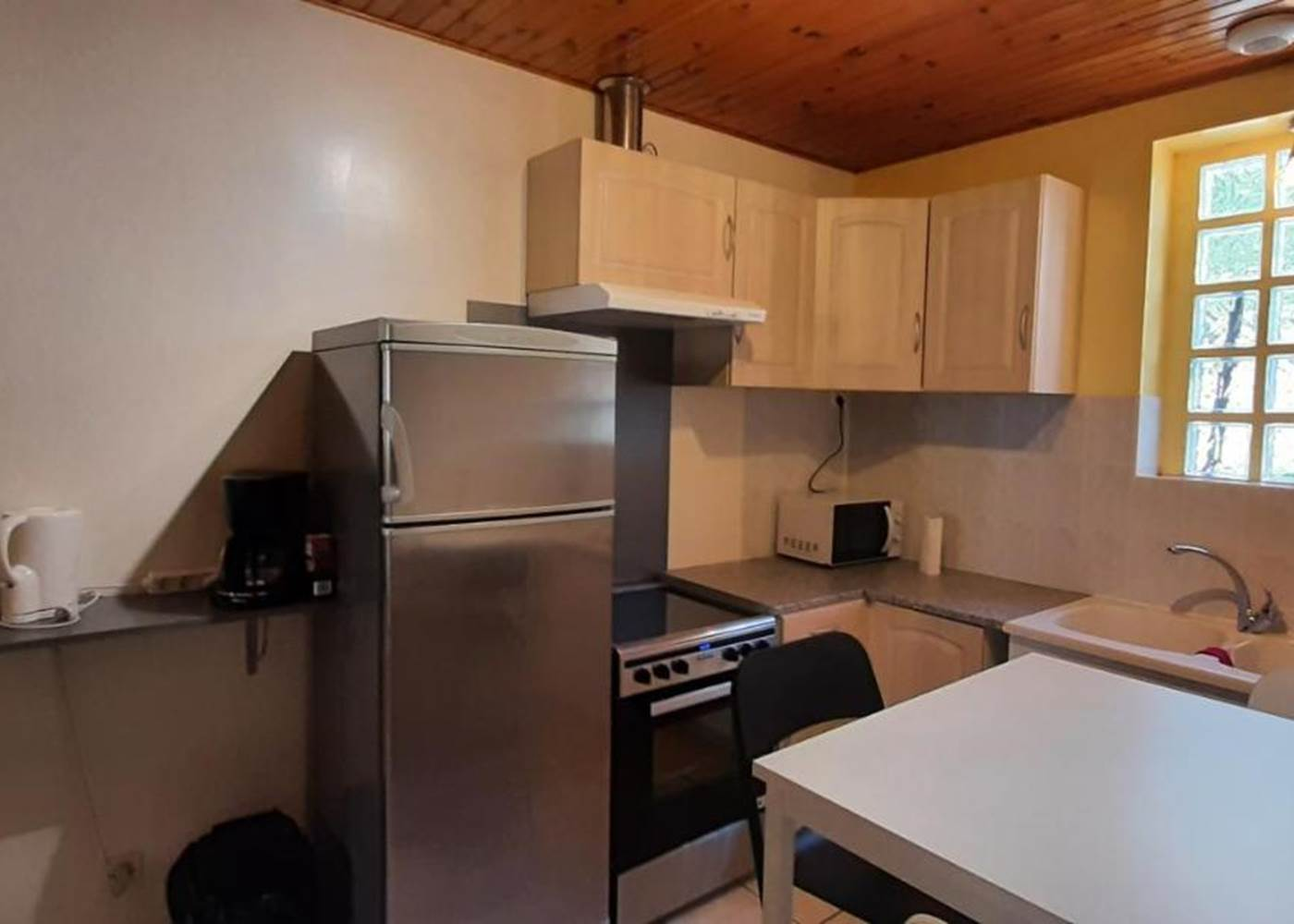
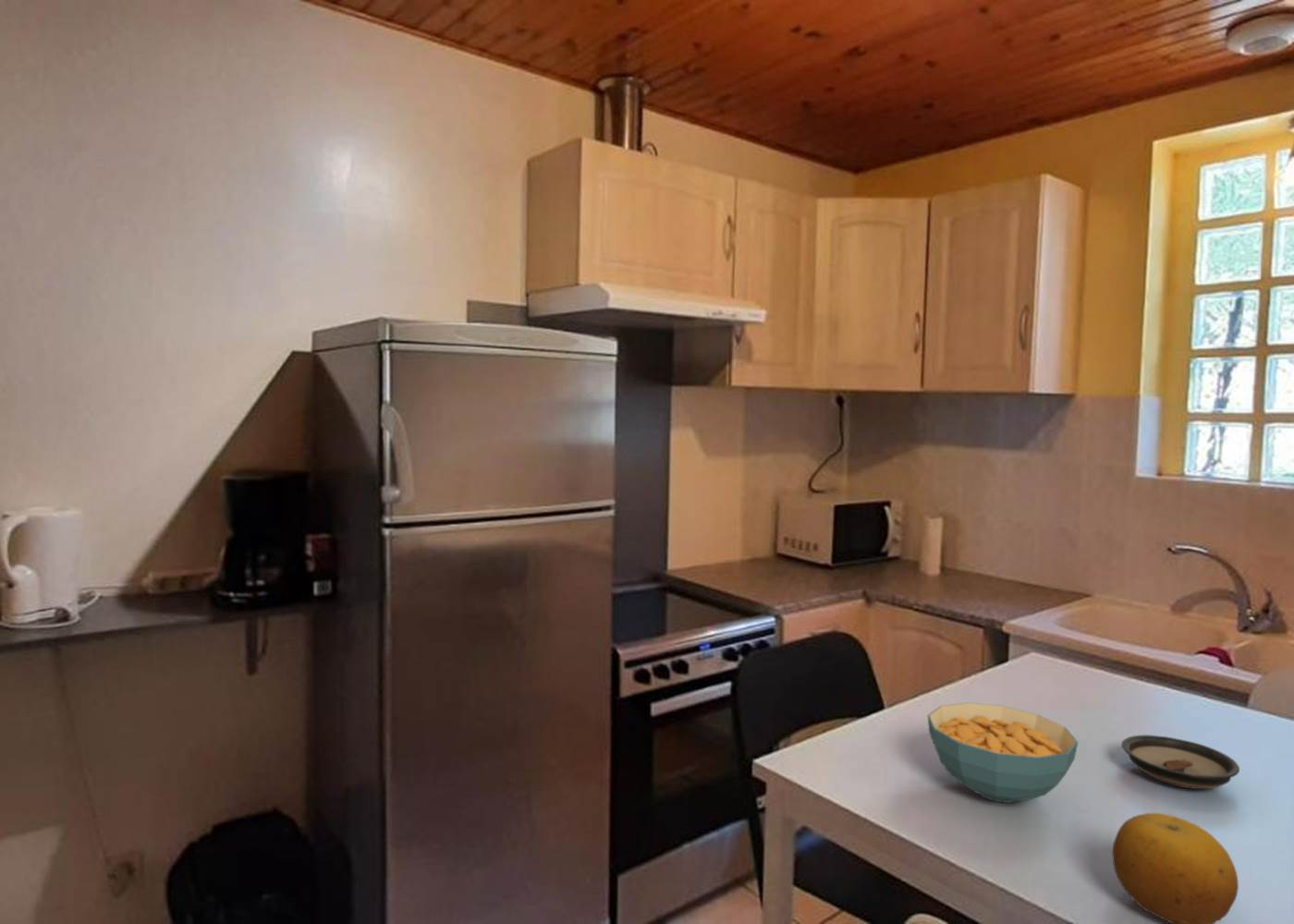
+ cereal bowl [927,702,1079,804]
+ fruit [1112,812,1239,924]
+ saucer [1121,734,1240,790]
